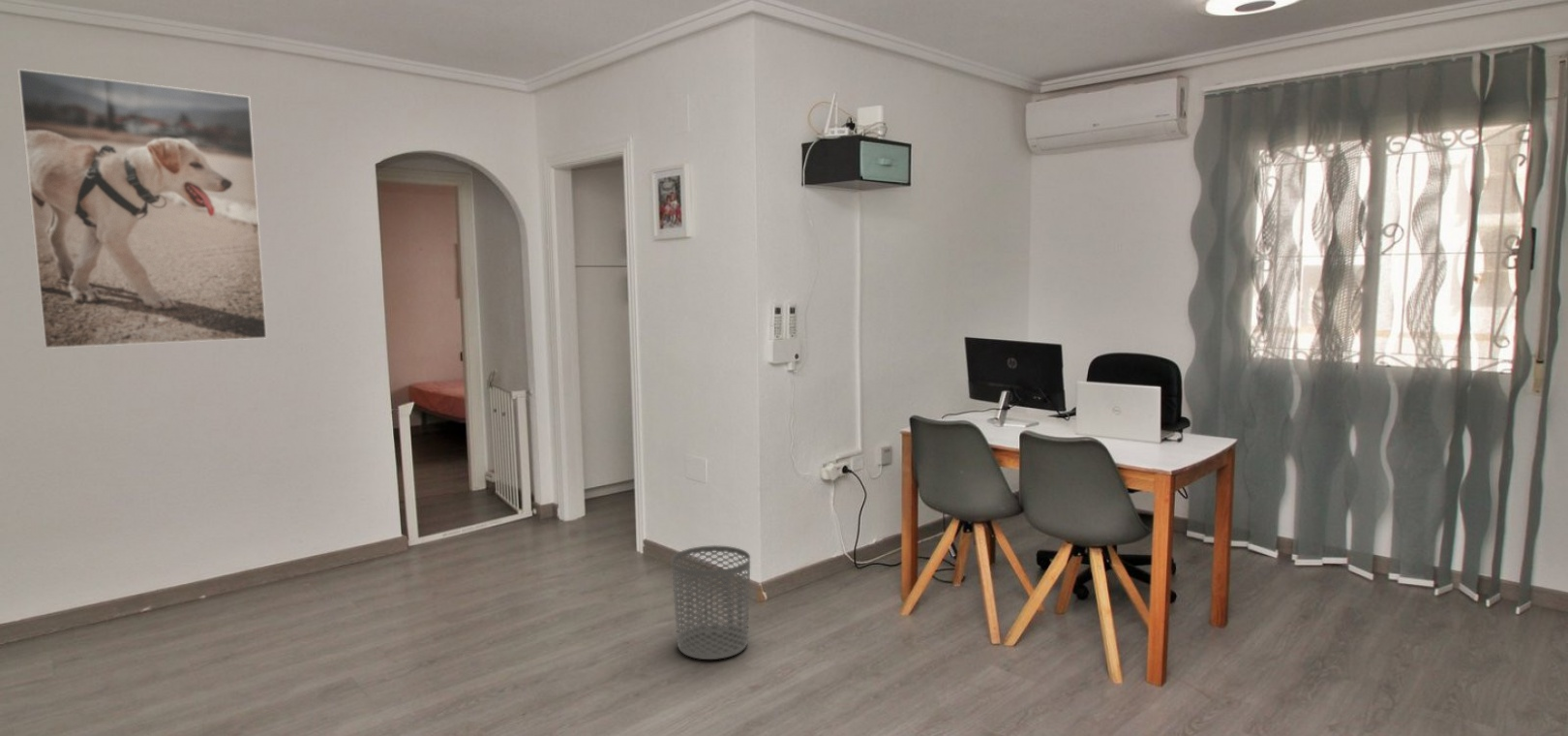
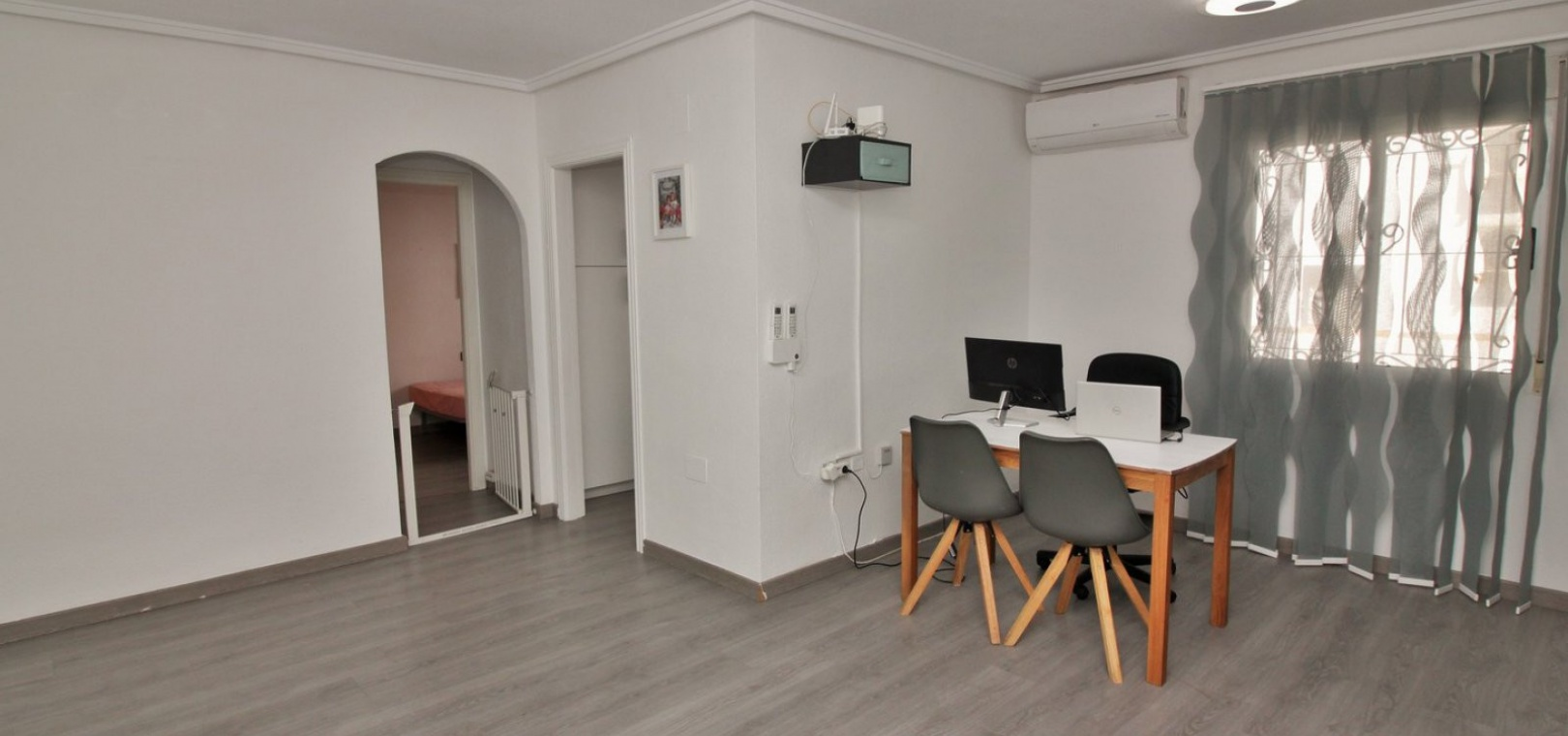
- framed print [16,68,268,350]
- waste bin [671,544,751,660]
